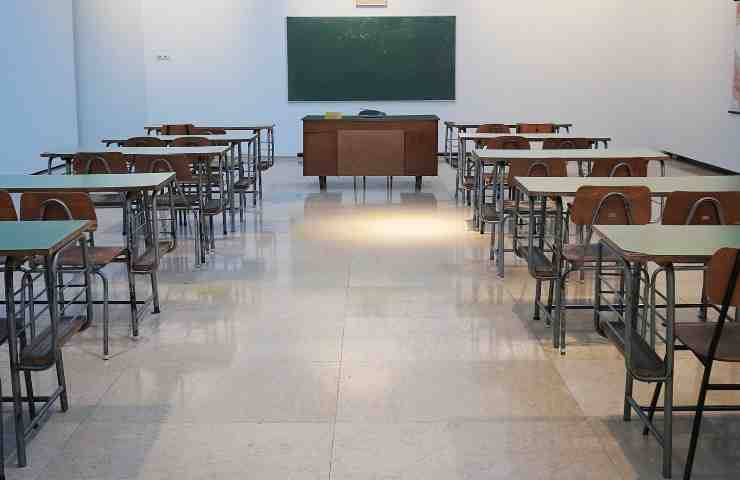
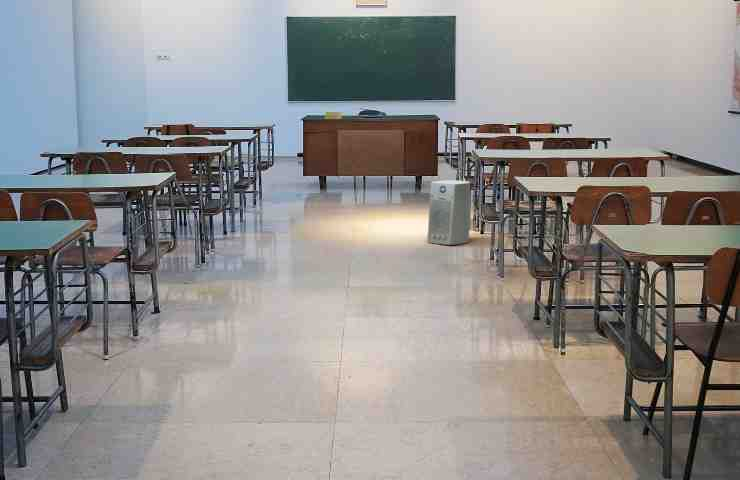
+ fan [426,180,472,246]
